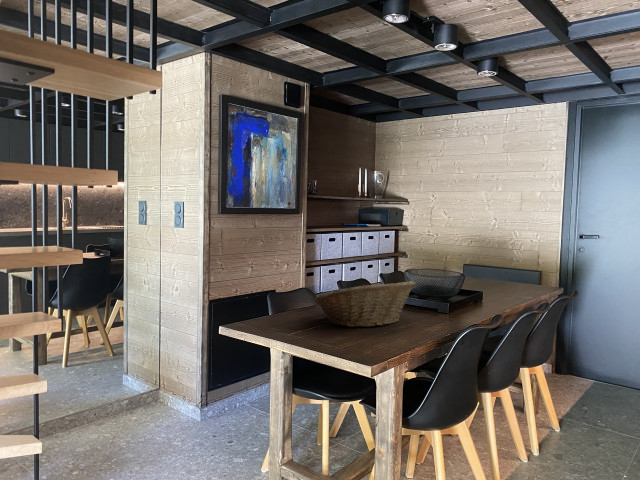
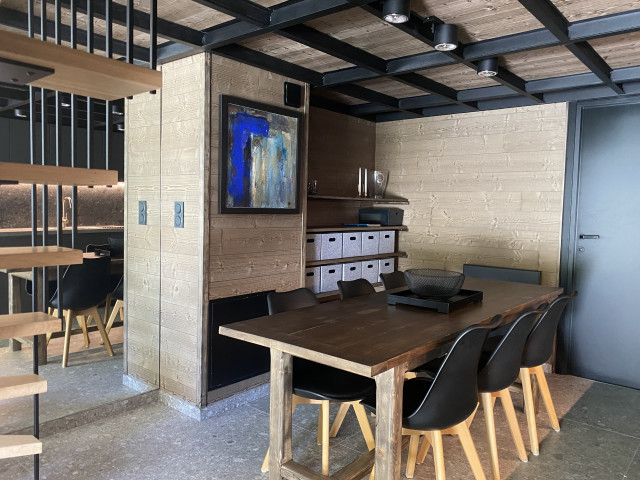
- fruit basket [313,280,416,328]
